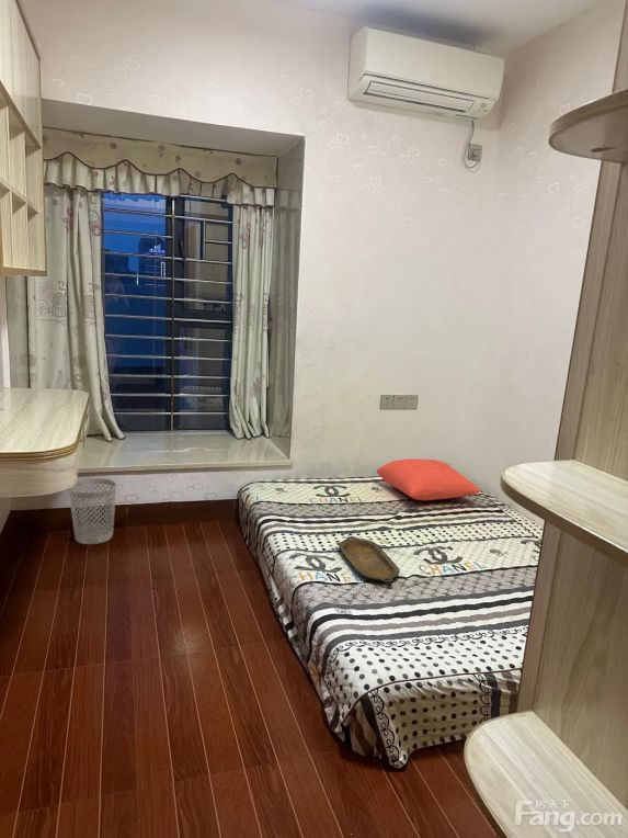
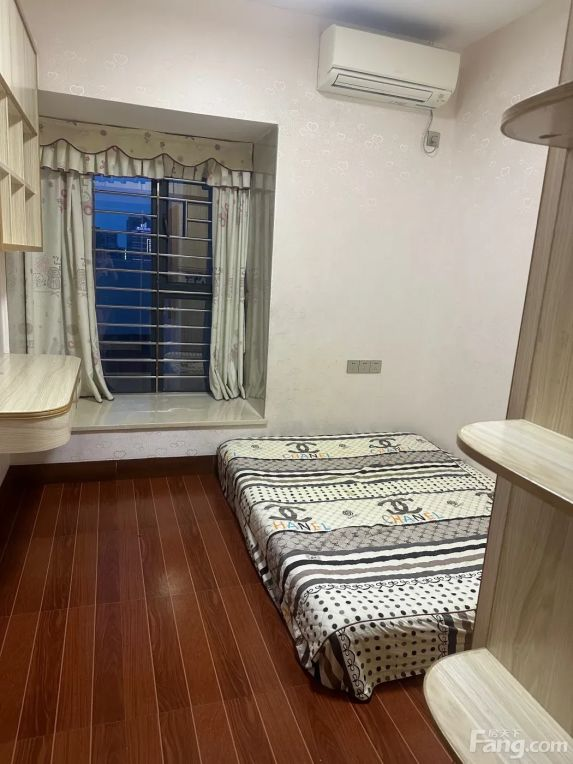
- cushion [376,458,481,501]
- wastebasket [68,477,117,545]
- serving tray [335,535,401,584]
